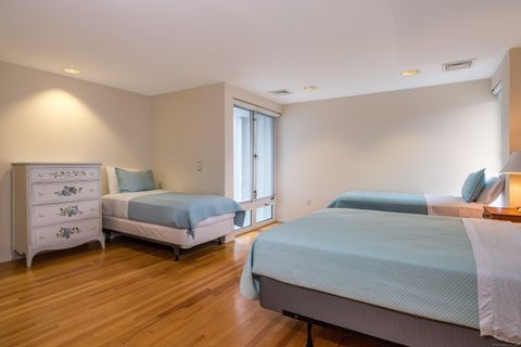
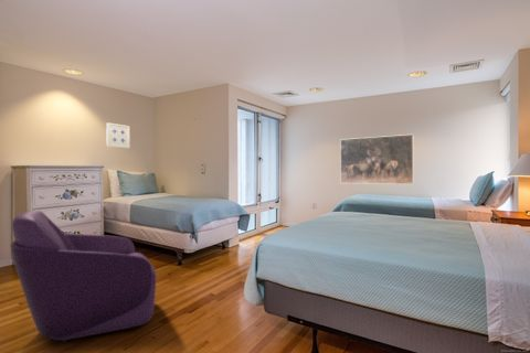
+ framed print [339,133,414,185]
+ wall art [105,121,131,149]
+ armchair [10,210,158,343]
